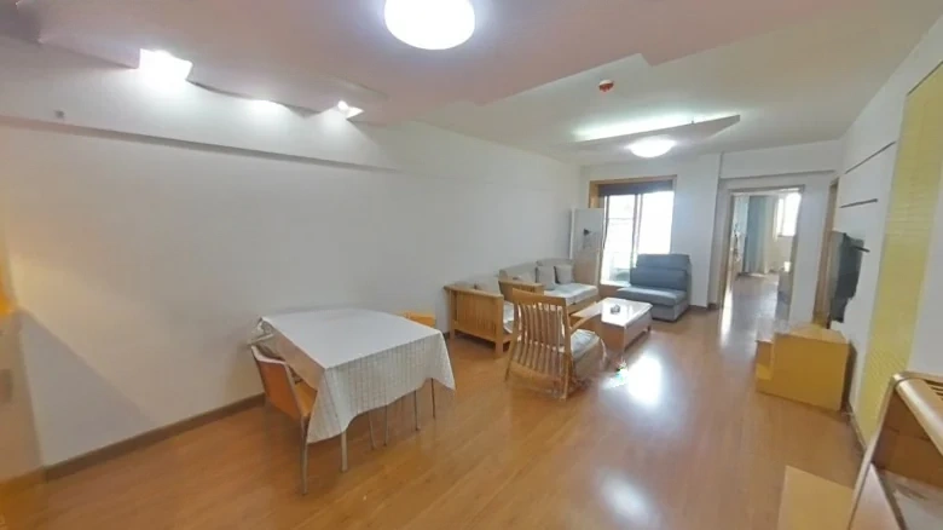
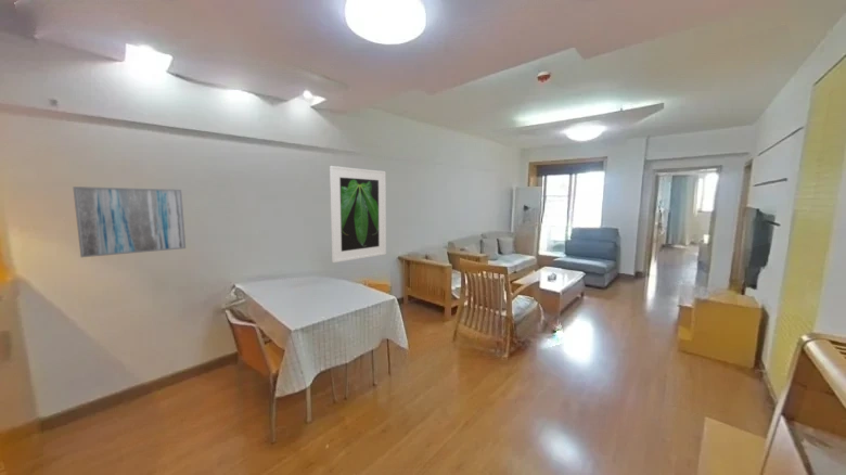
+ wall art [72,185,187,258]
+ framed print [329,165,387,264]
